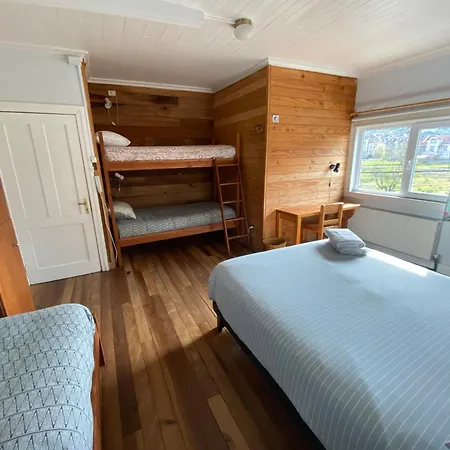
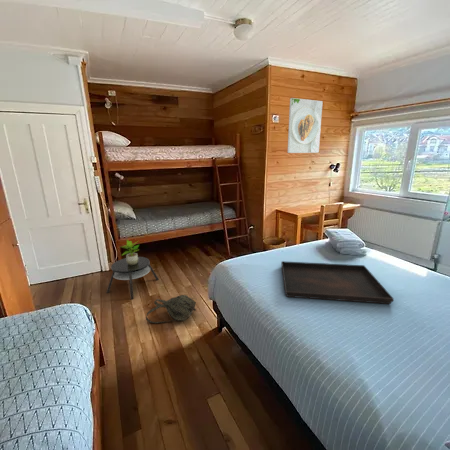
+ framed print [287,97,324,154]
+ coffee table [105,256,160,300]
+ potted plant [120,239,140,265]
+ serving tray [280,260,395,305]
+ backpack [145,294,197,324]
